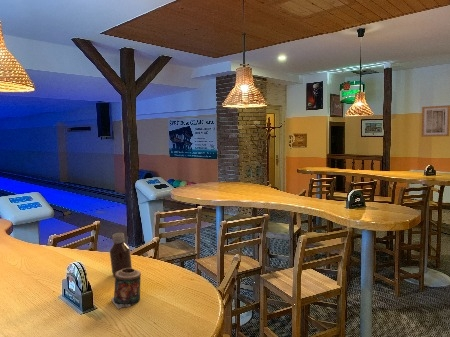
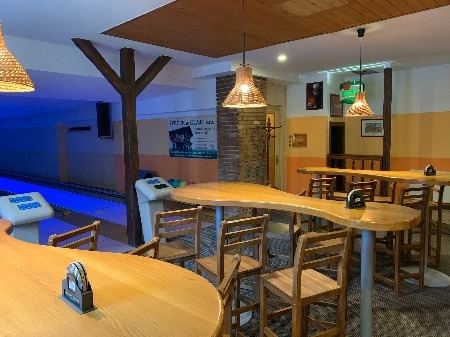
- bottle [109,232,133,276]
- wall art [420,104,450,138]
- candle [110,267,142,310]
